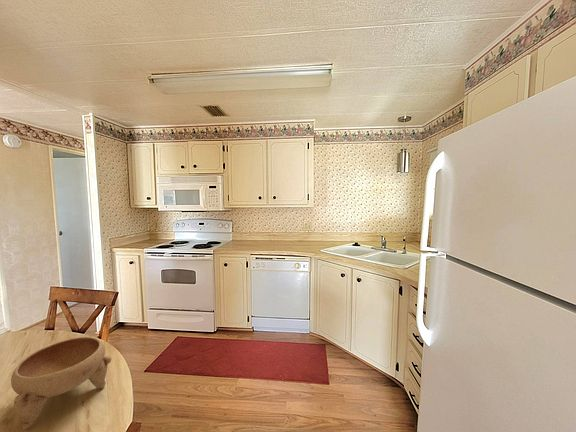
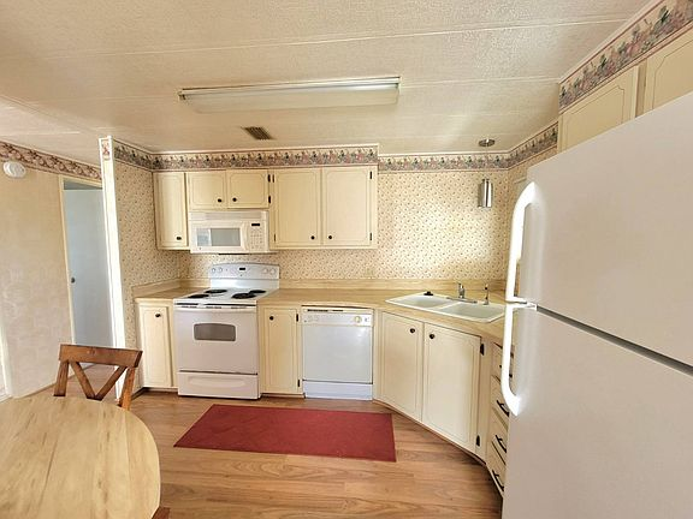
- bowl [10,336,113,430]
